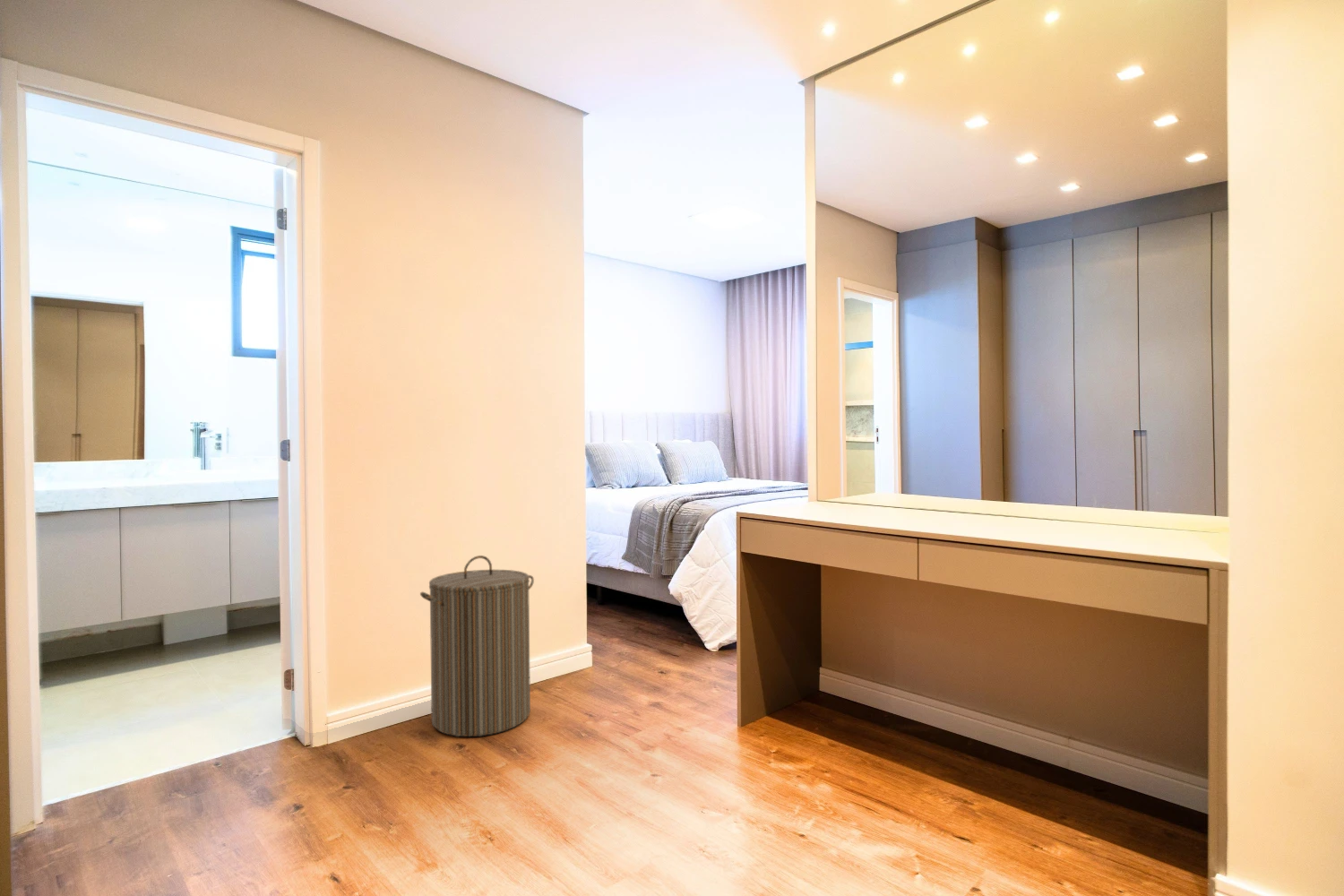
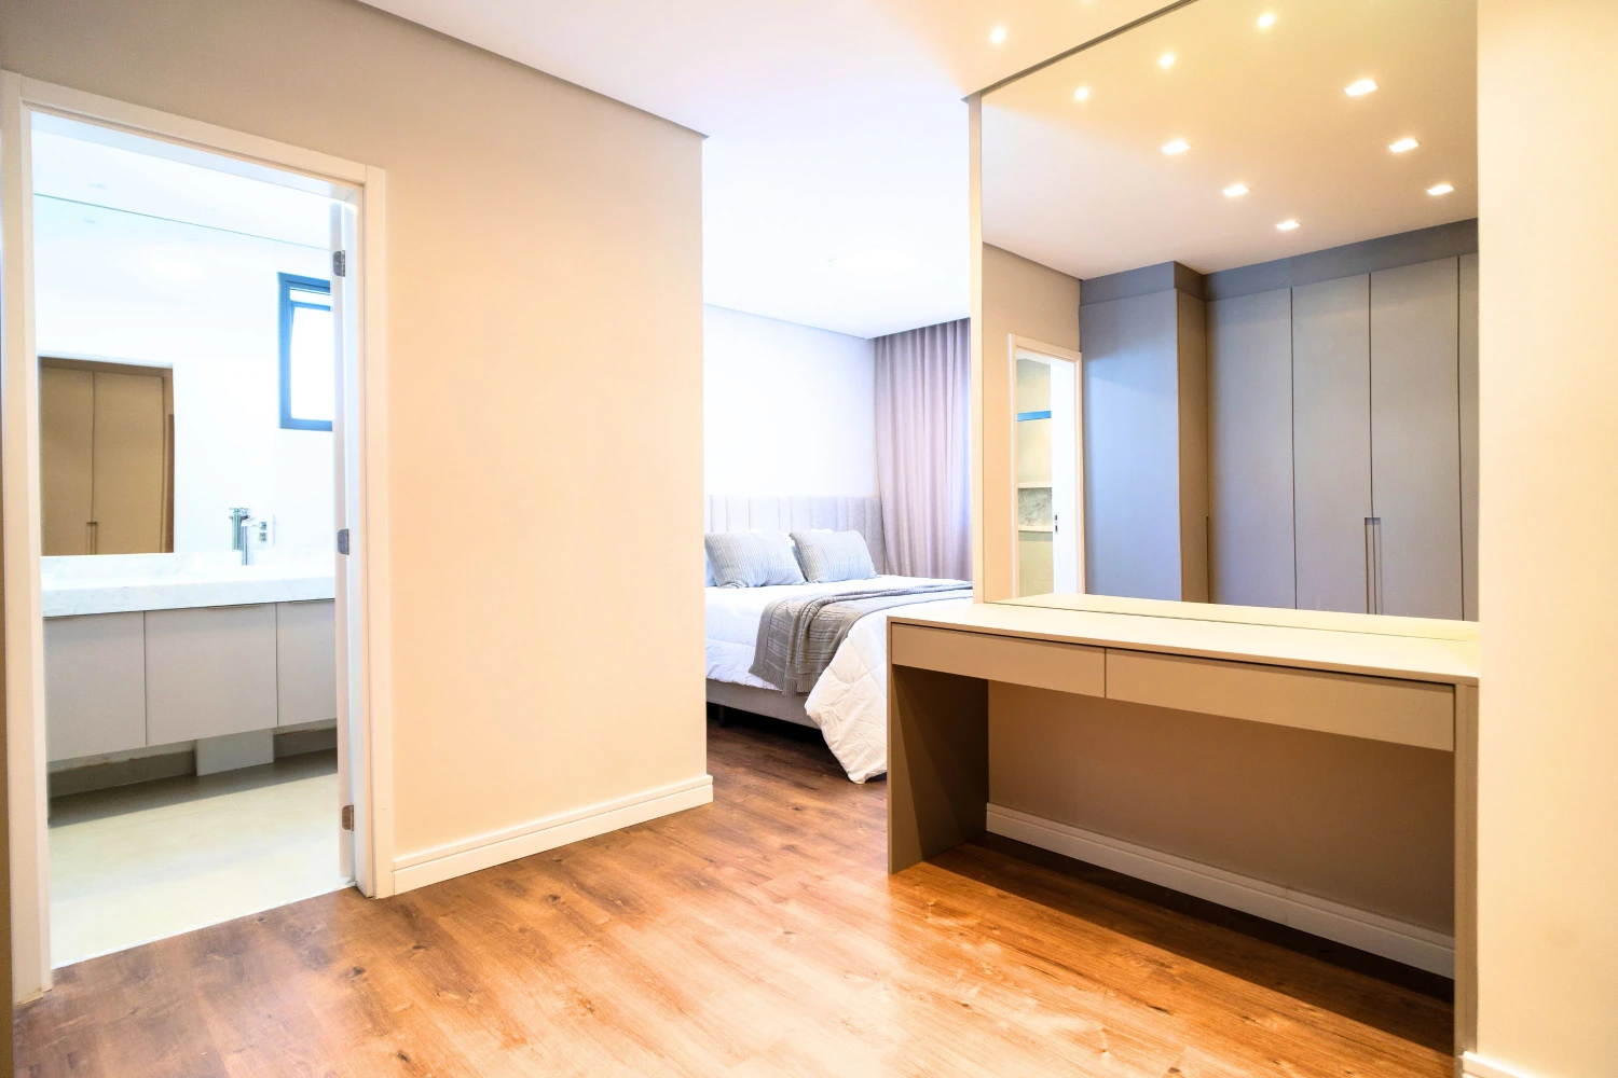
- laundry hamper [419,555,535,737]
